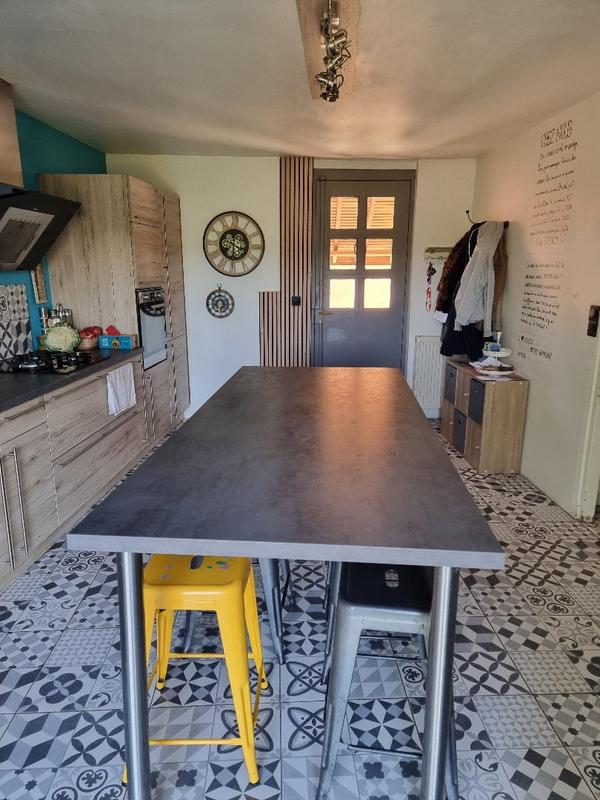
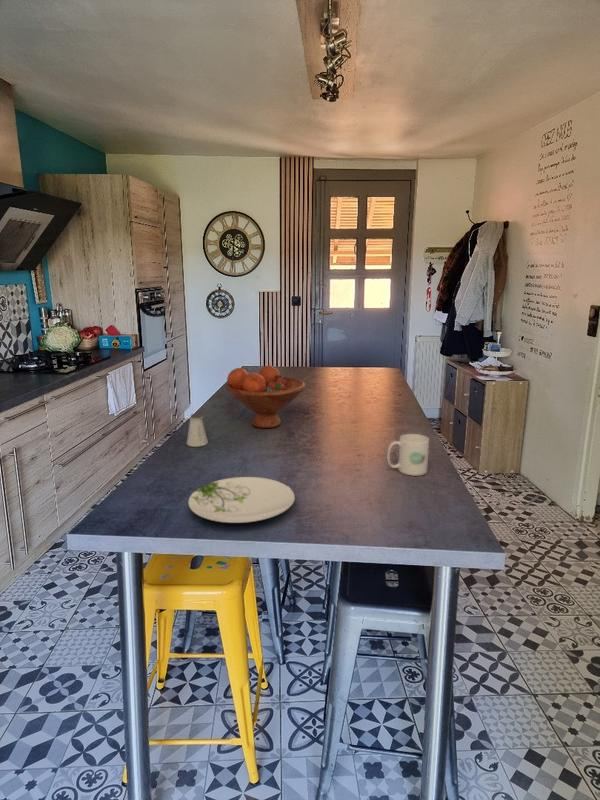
+ mug [386,433,430,477]
+ saltshaker [186,413,209,448]
+ fruit bowl [224,365,307,429]
+ plate [187,476,296,524]
